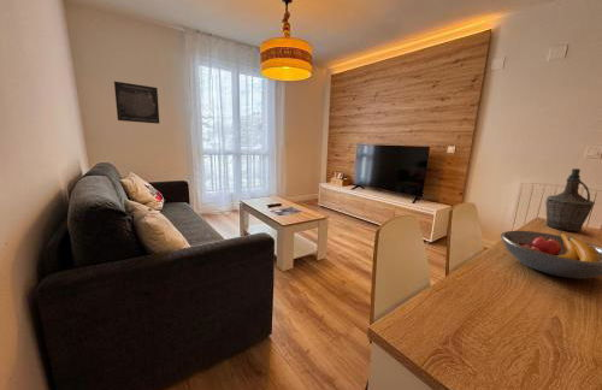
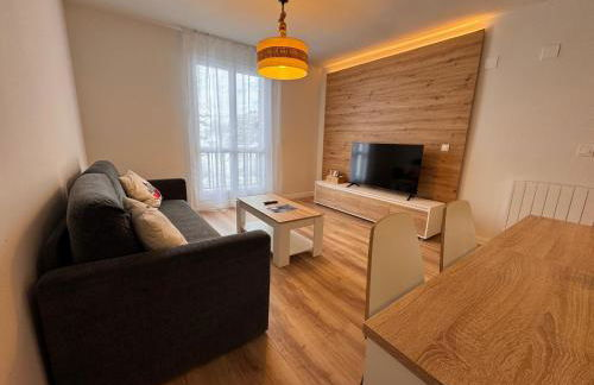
- wall art [113,81,160,125]
- bottle [544,167,596,232]
- fruit bowl [500,230,602,279]
